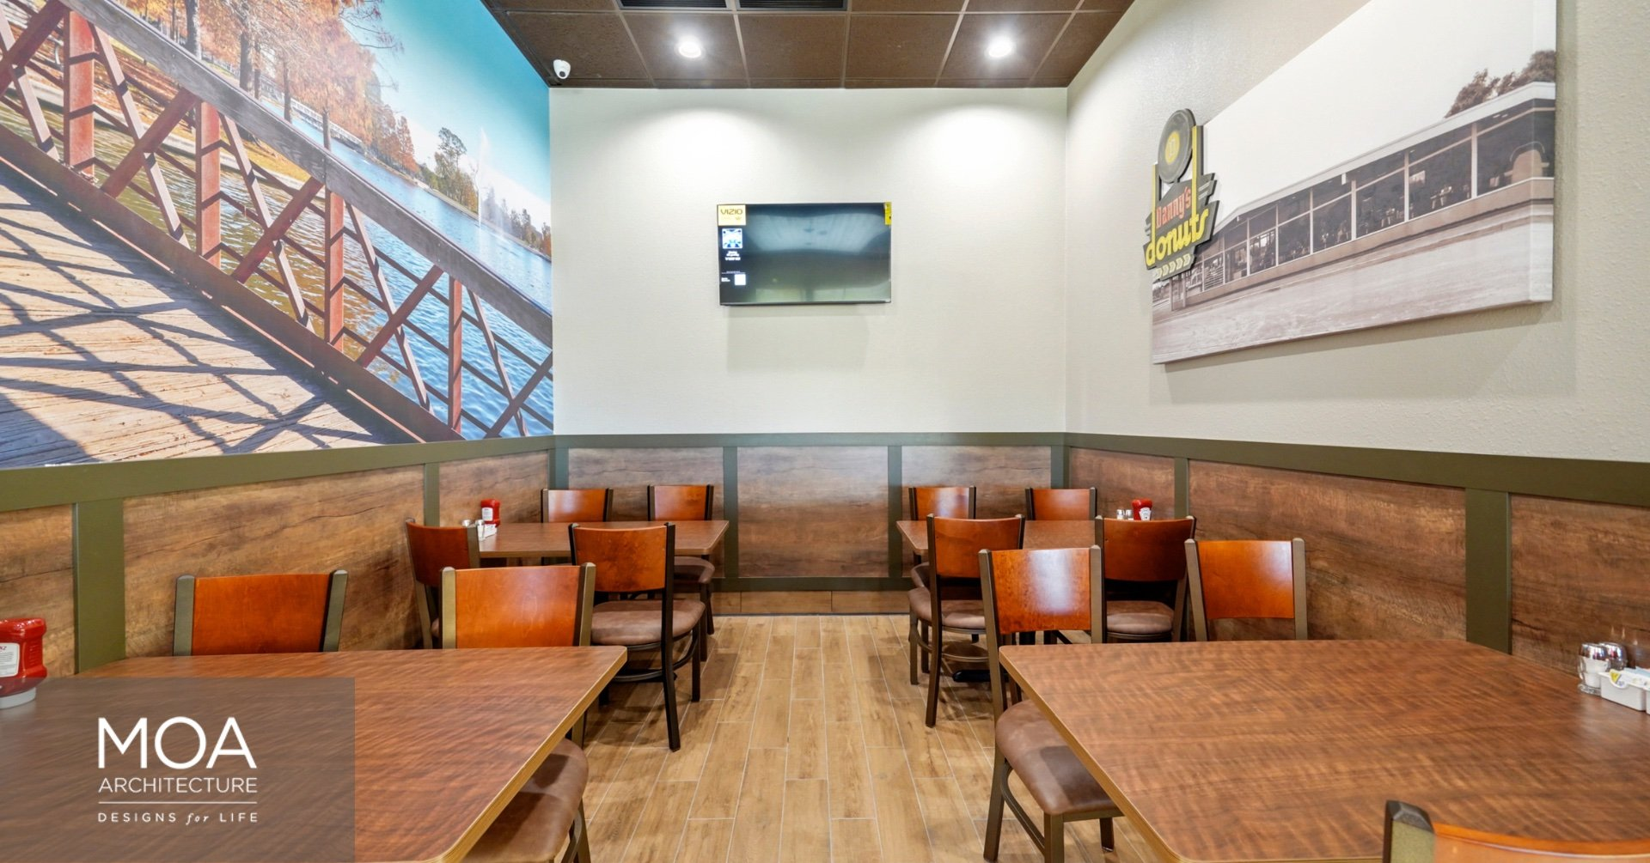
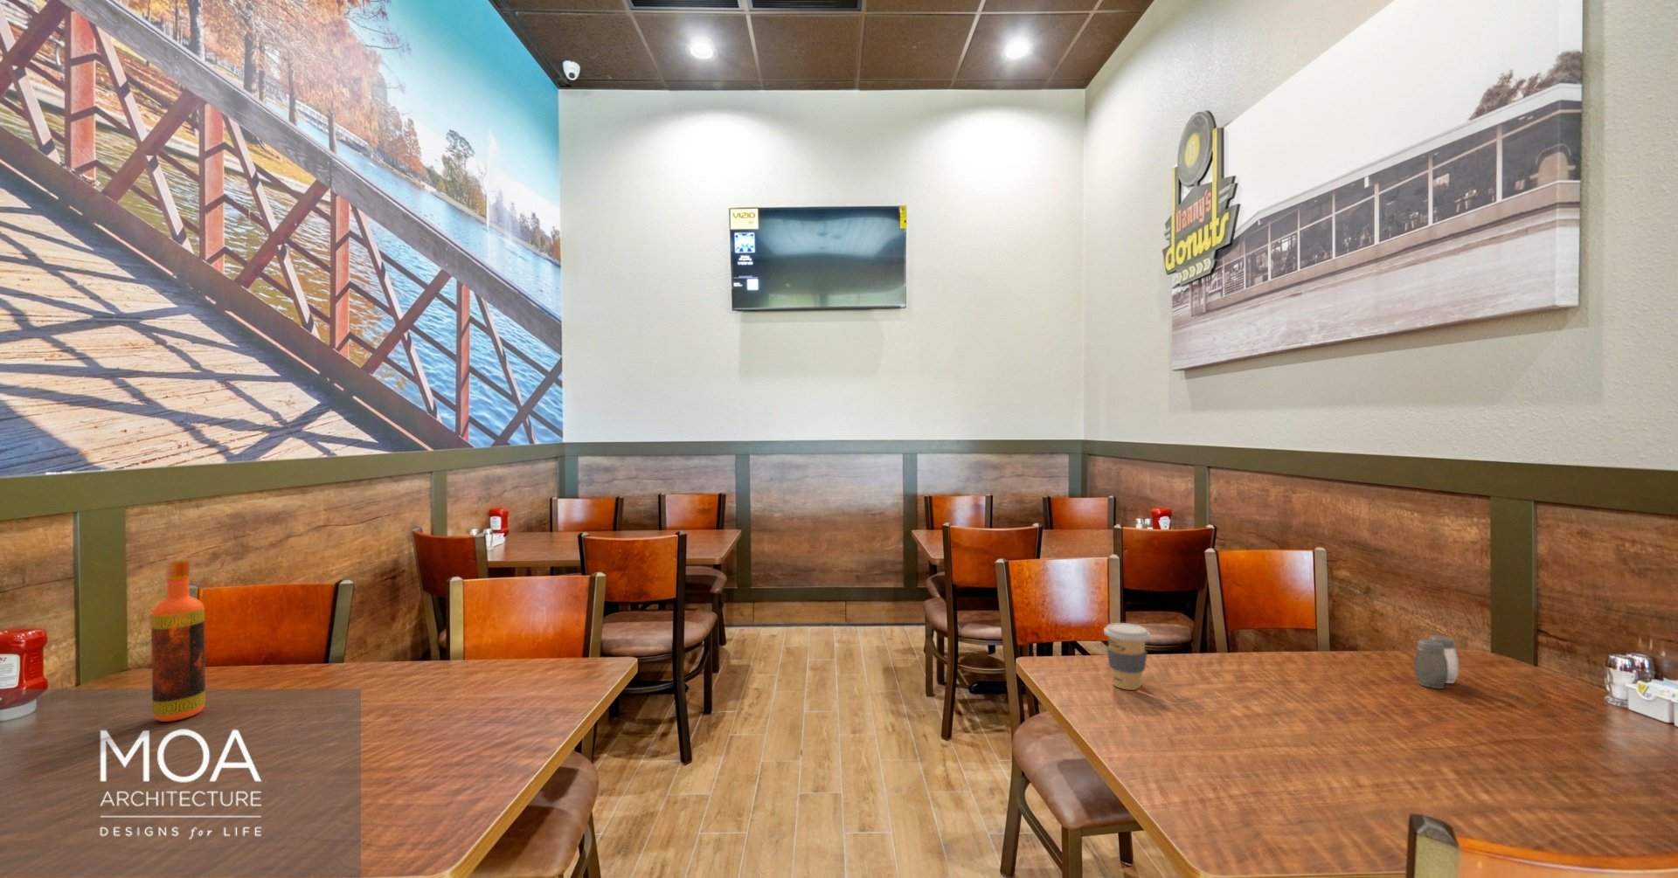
+ coffee cup [1103,622,1151,692]
+ salt and pepper shaker [1413,634,1459,689]
+ hot sauce [150,557,206,723]
